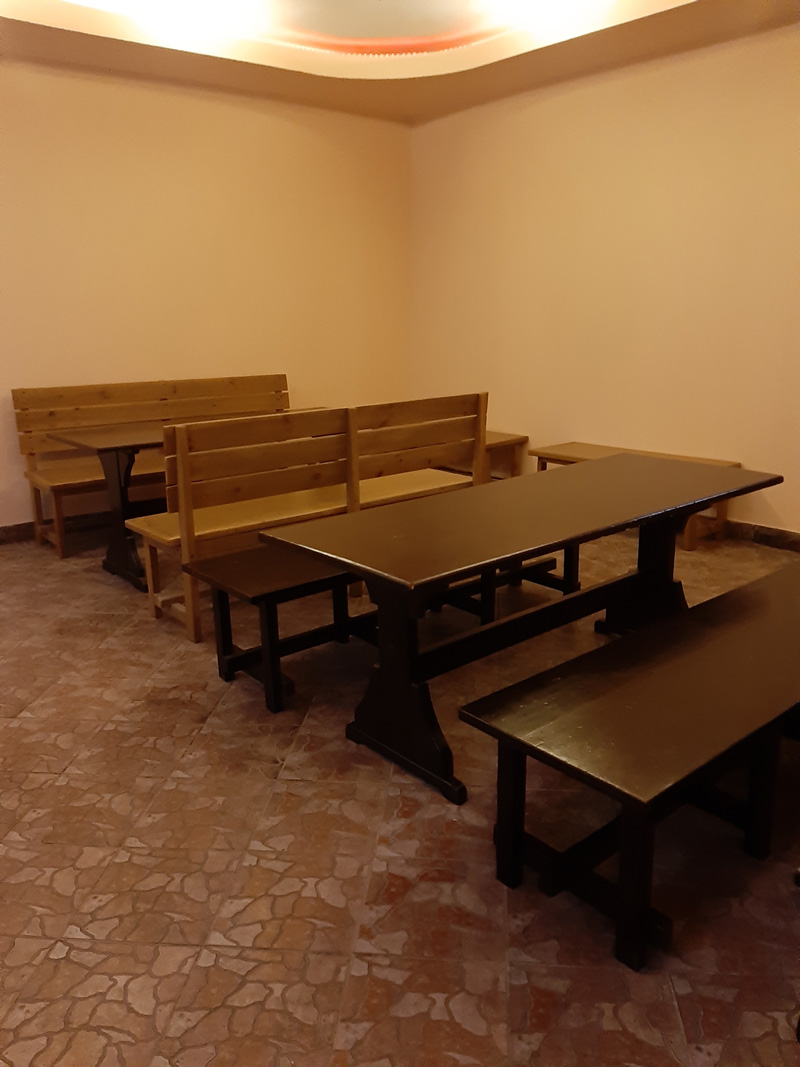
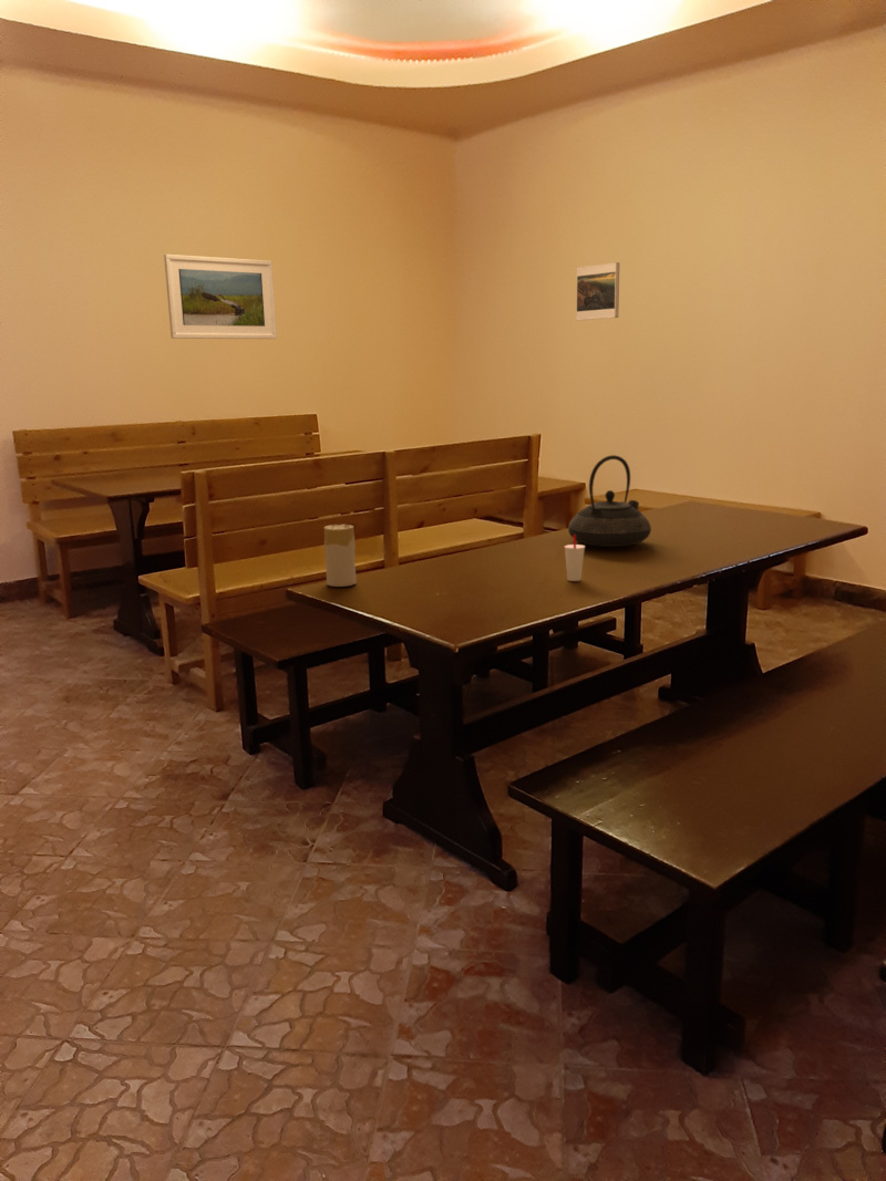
+ teapot [567,454,652,548]
+ cup [564,535,586,582]
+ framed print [575,261,620,321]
+ candle [323,524,357,588]
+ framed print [163,253,278,340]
